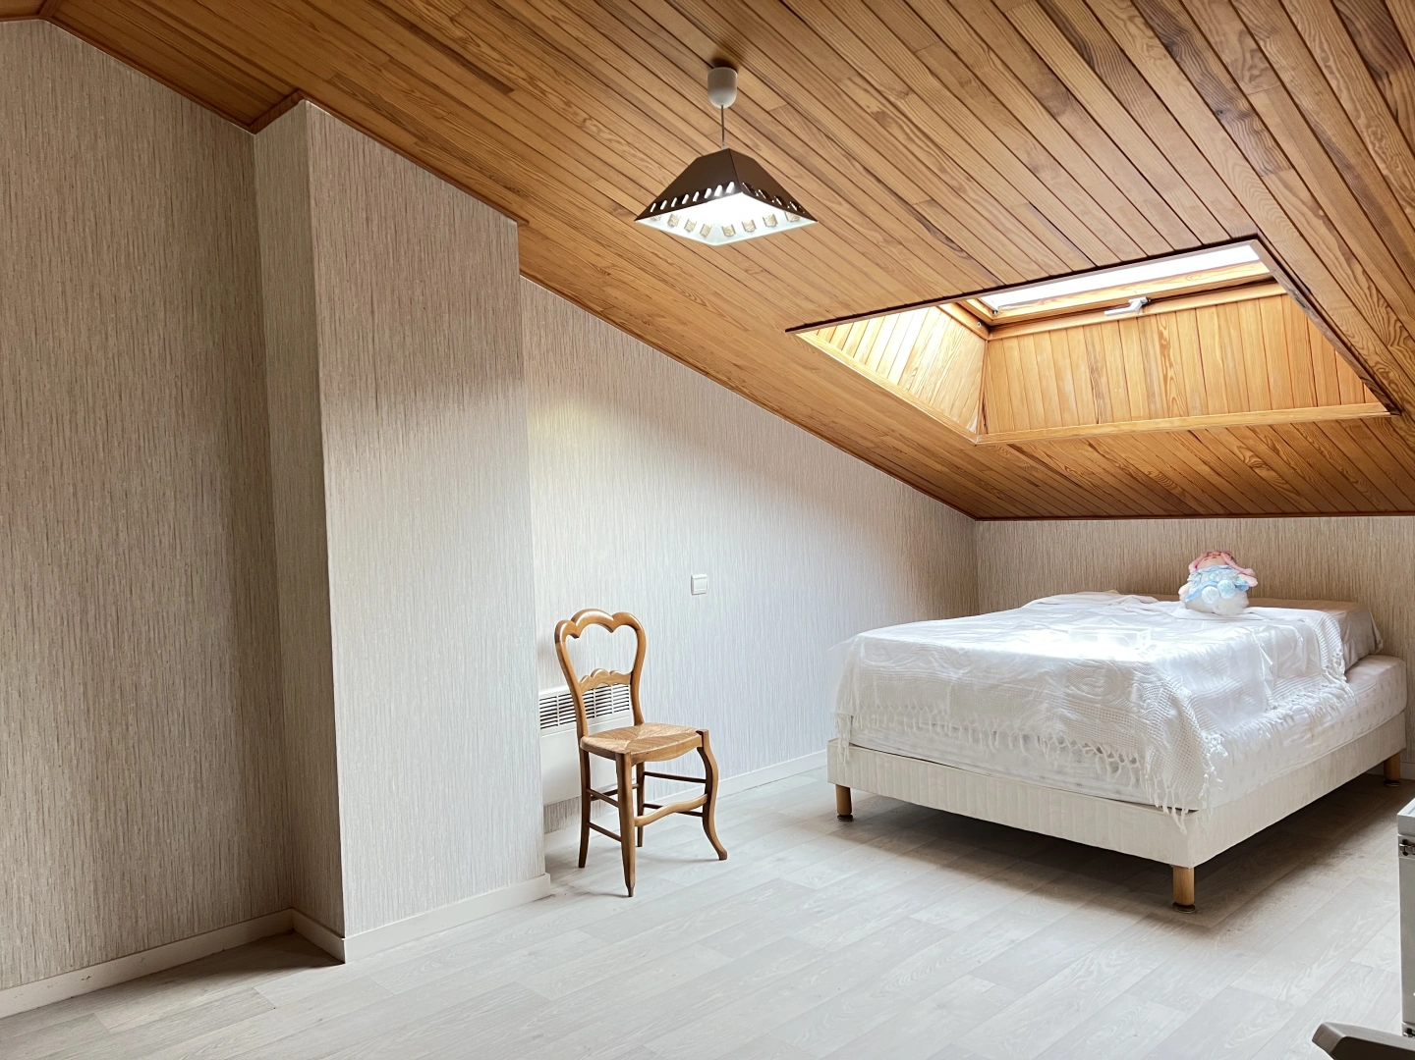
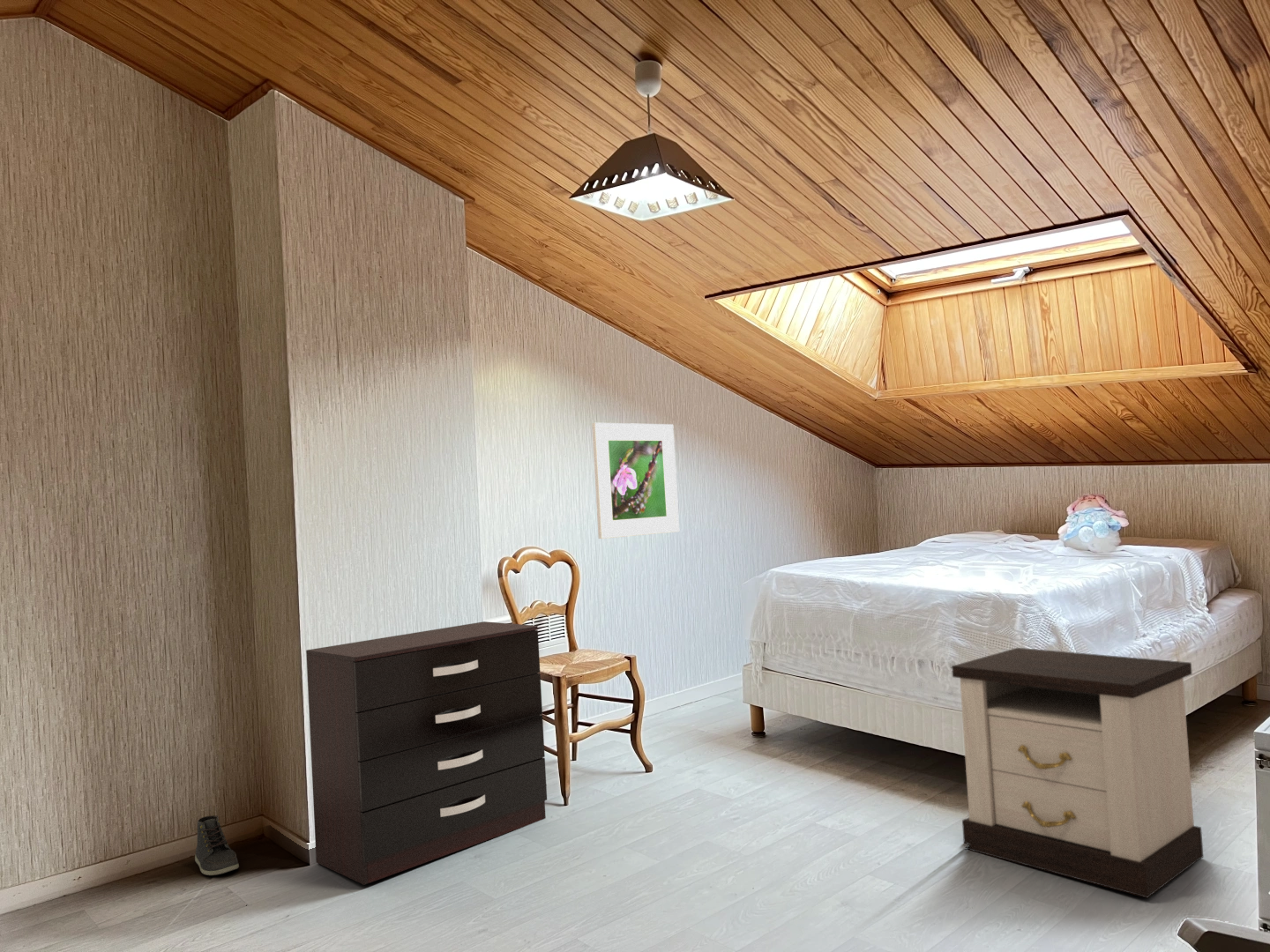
+ dresser [305,621,548,886]
+ nightstand [951,647,1204,899]
+ sneaker [194,814,240,876]
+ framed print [591,422,680,539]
